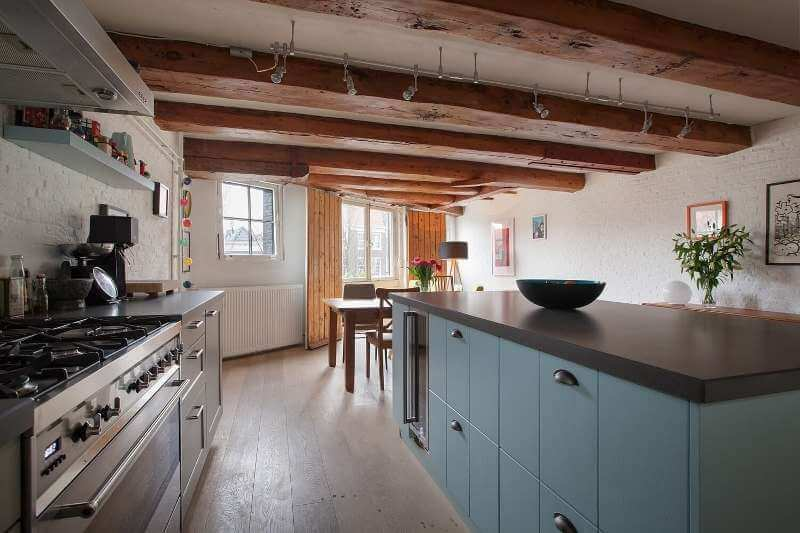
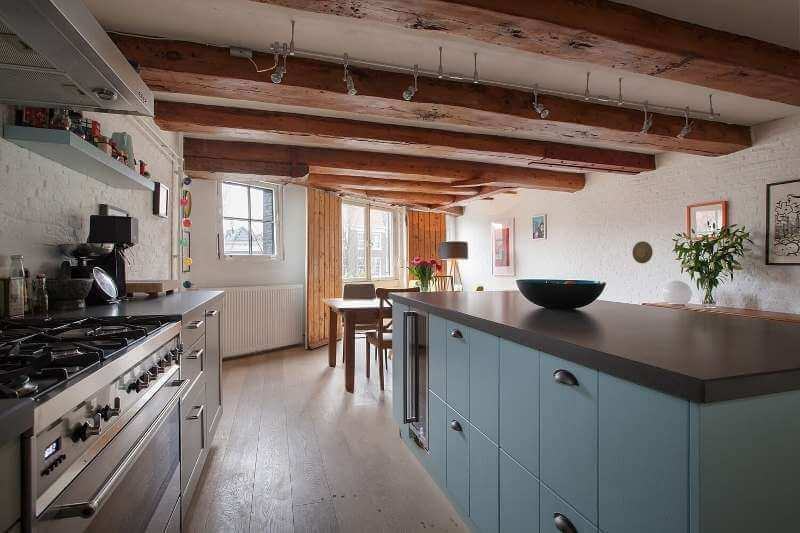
+ decorative plate [631,240,654,264]
